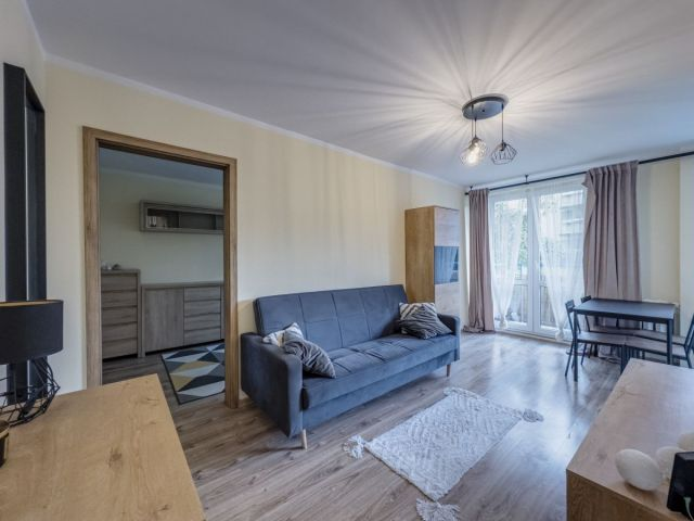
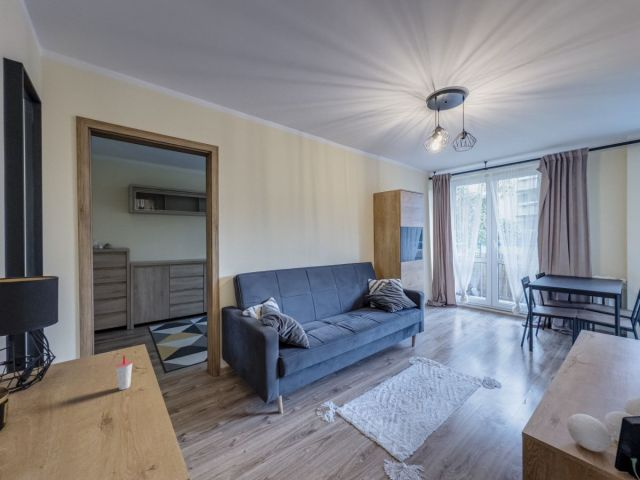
+ cup [114,355,134,391]
